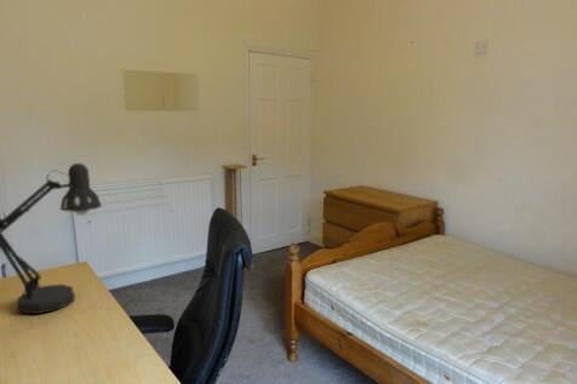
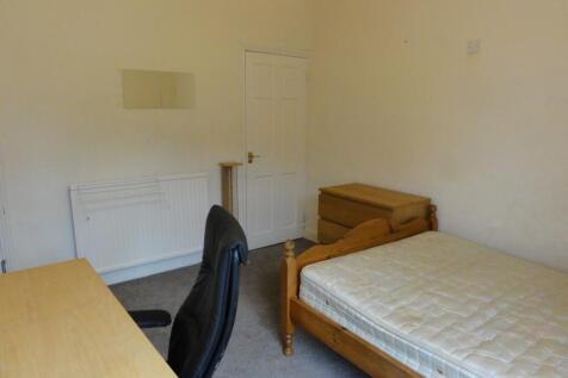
- desk lamp [0,162,103,315]
